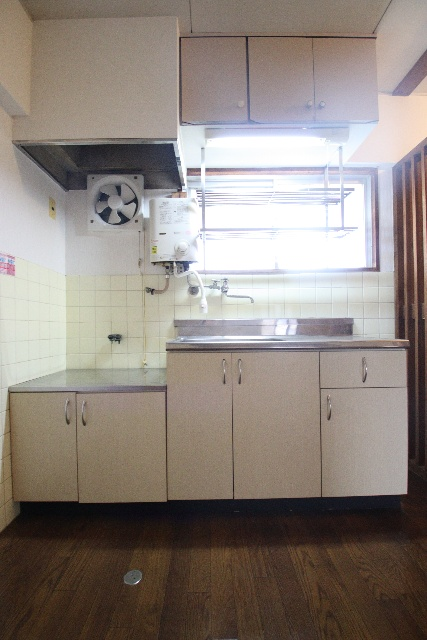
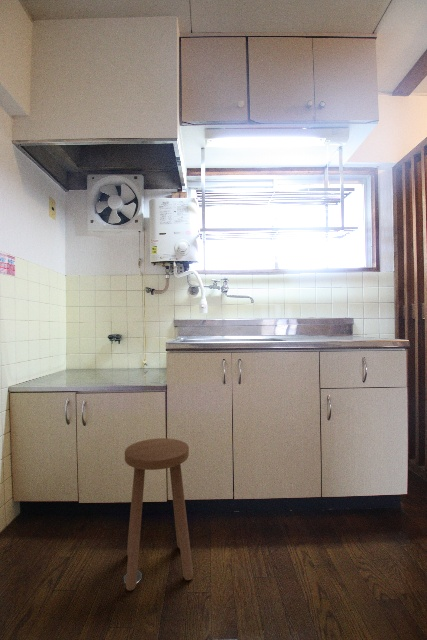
+ stool [124,437,194,591]
